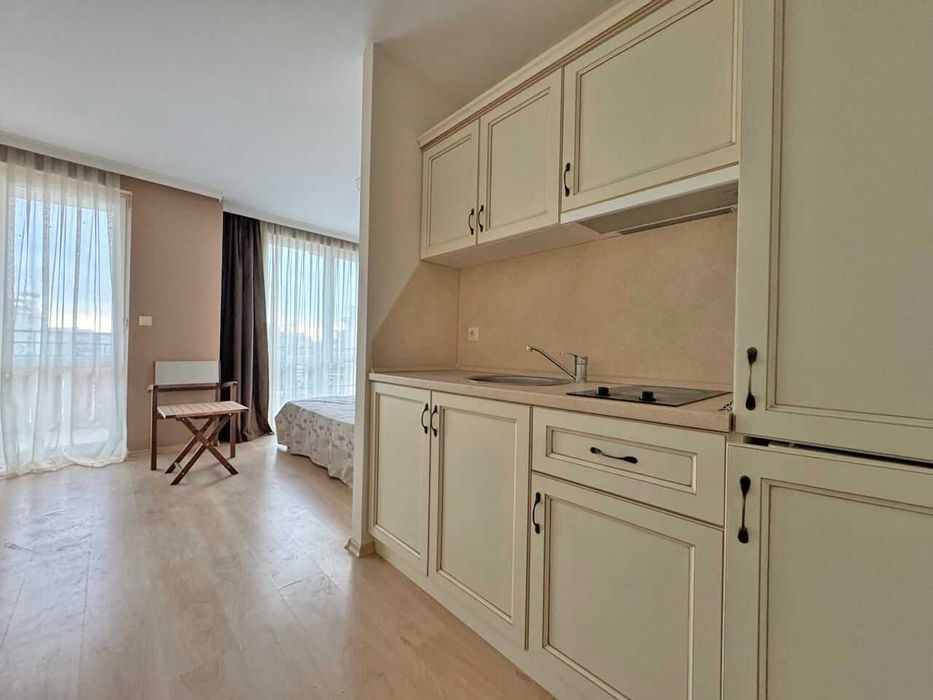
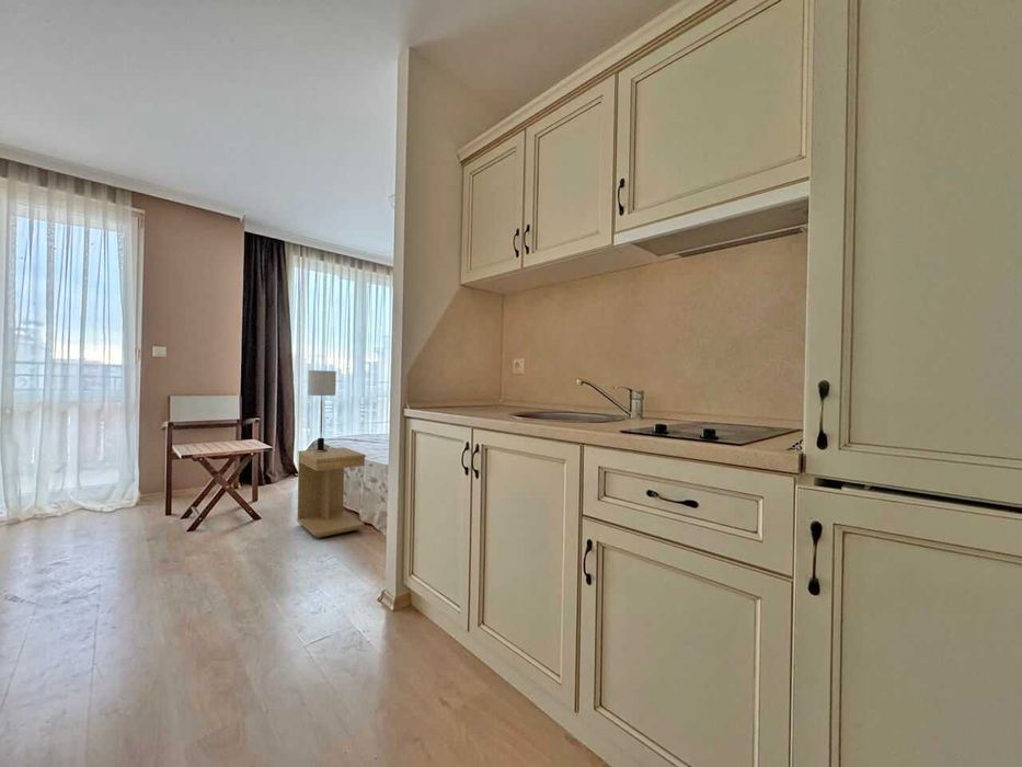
+ side table [296,446,367,539]
+ table lamp [307,369,337,453]
